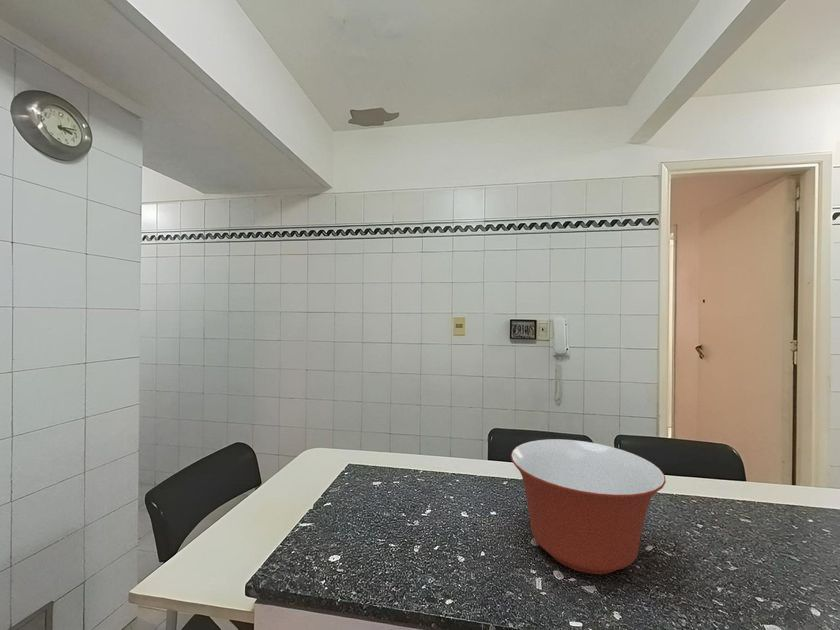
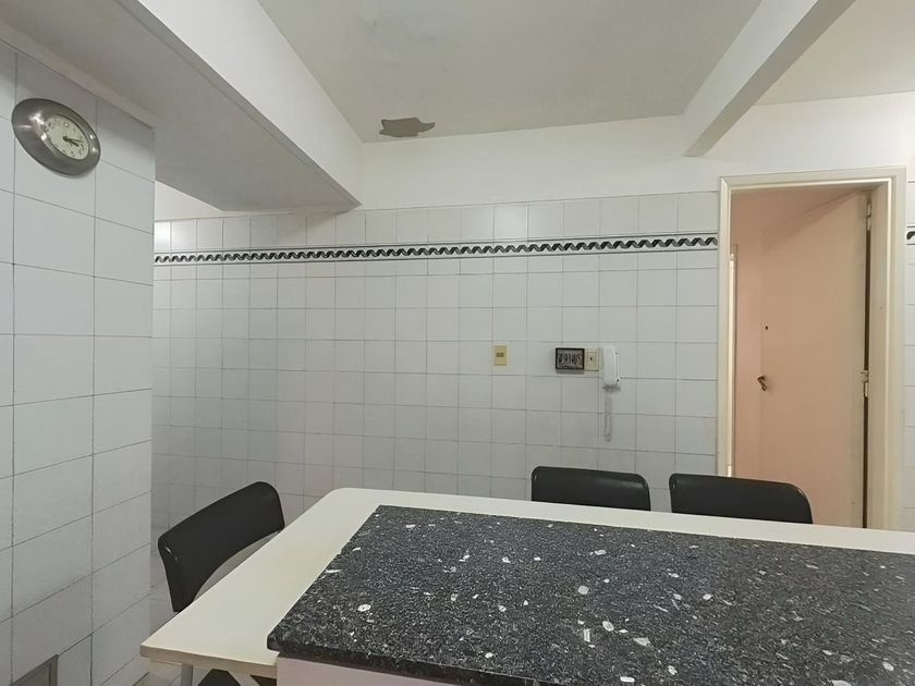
- mixing bowl [510,438,667,575]
